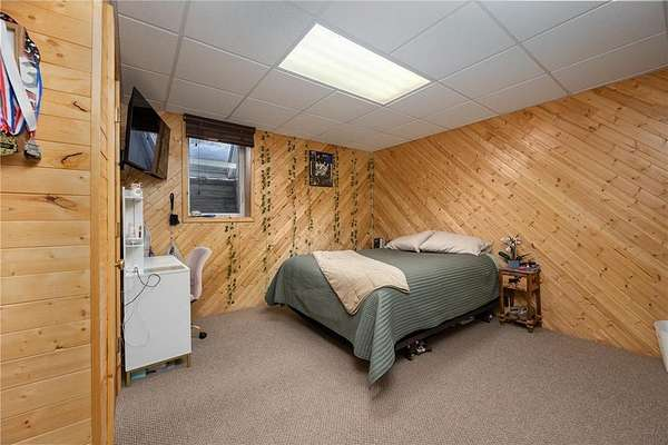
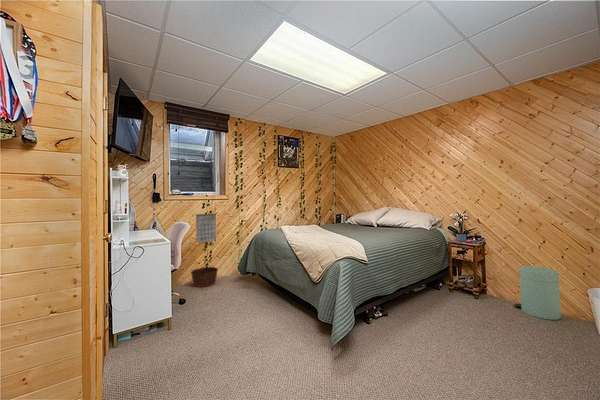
+ calendar [195,209,217,244]
+ basket [190,266,219,288]
+ trash can [513,265,562,321]
